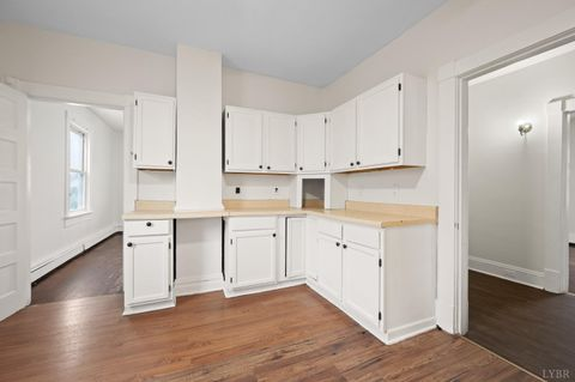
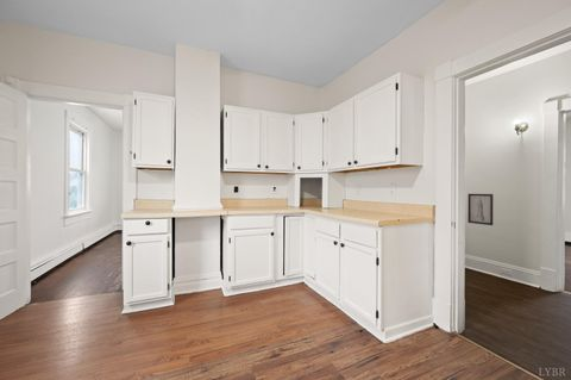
+ wall art [466,193,494,226]
